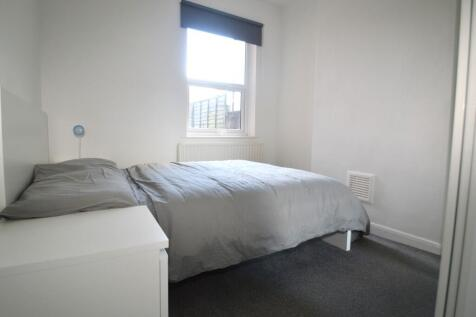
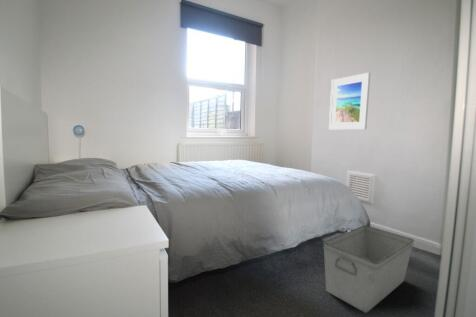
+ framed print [328,72,371,130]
+ storage bin [322,224,416,314]
